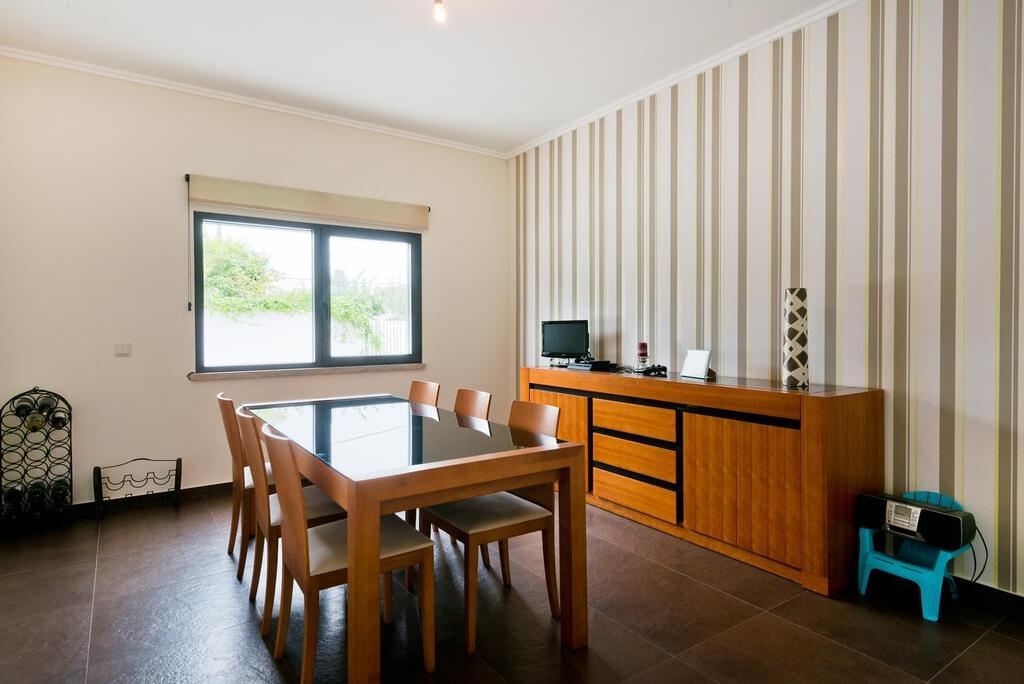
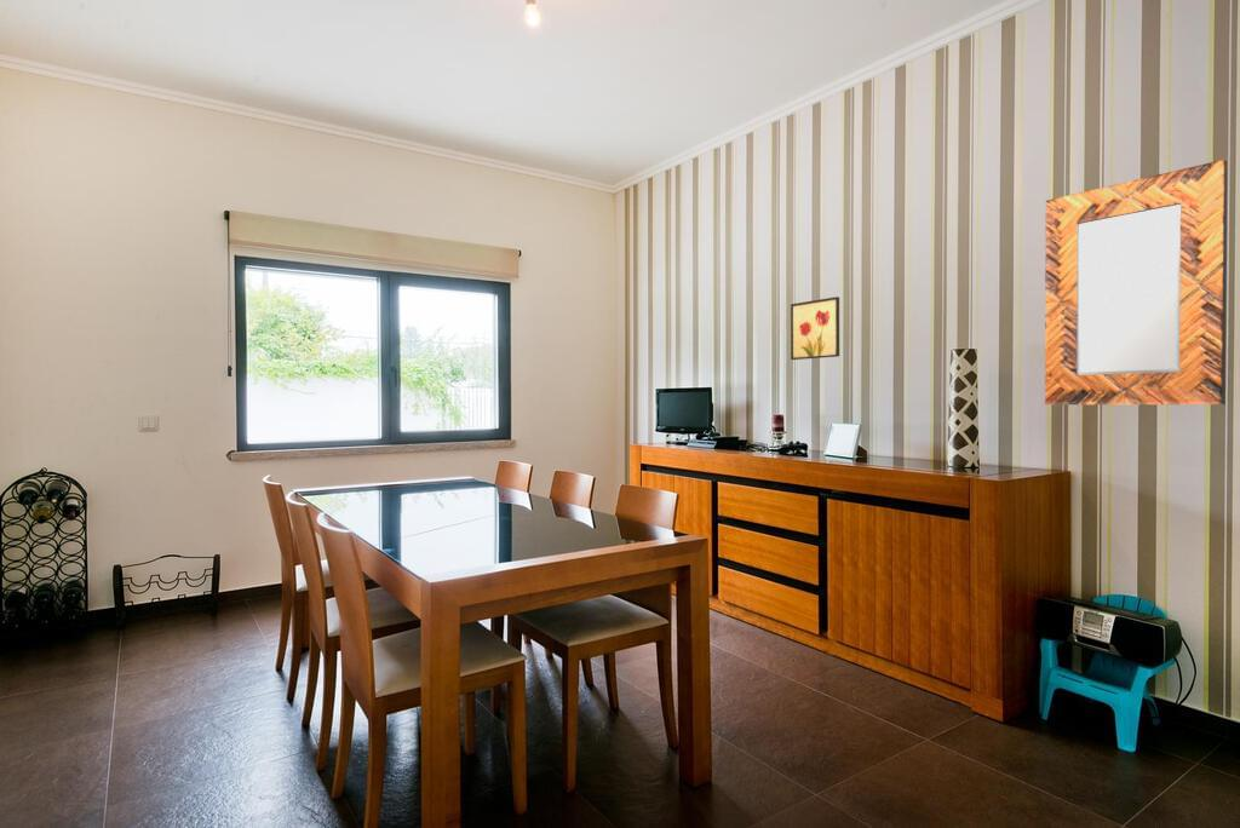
+ home mirror [1044,159,1228,406]
+ wall art [790,295,840,361]
